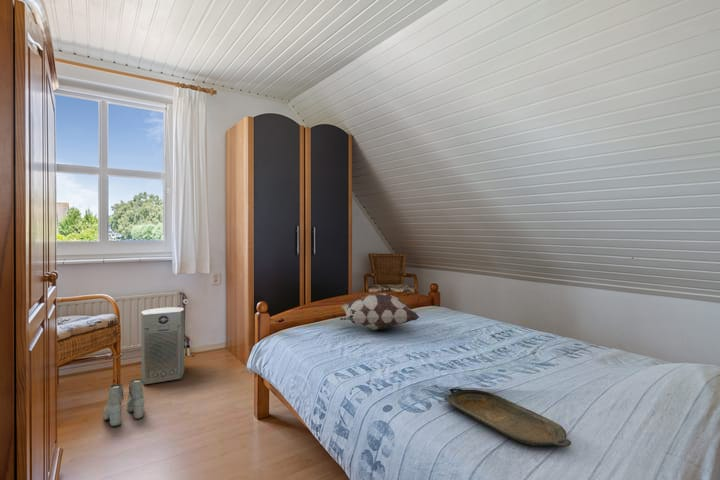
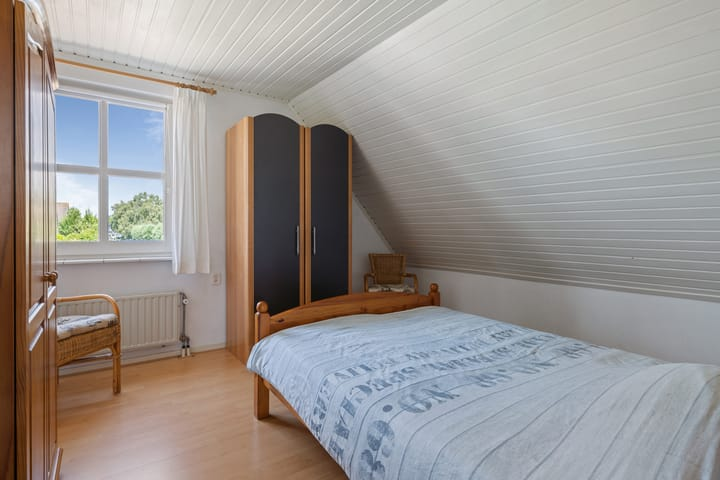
- boots [103,378,146,427]
- decorative pillow [339,293,420,331]
- serving tray [443,388,572,448]
- fan [140,306,185,385]
